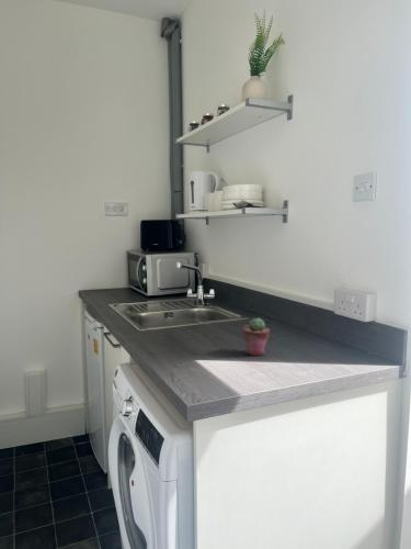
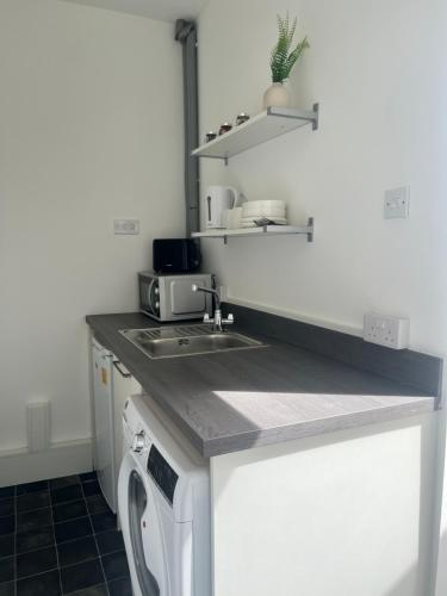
- potted succulent [241,317,271,357]
